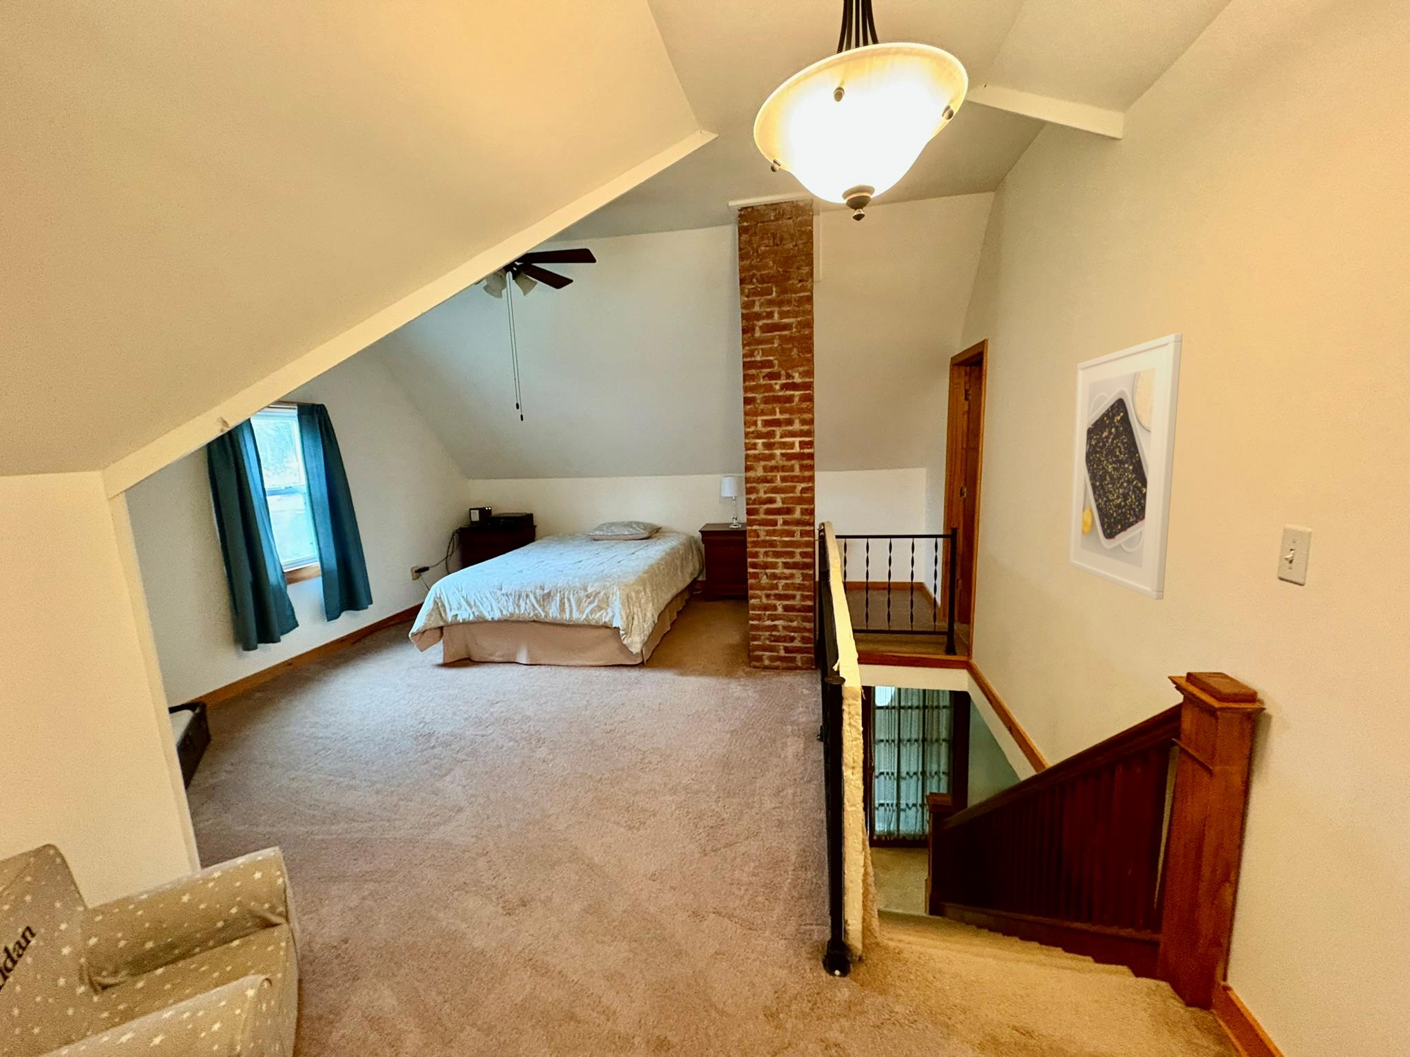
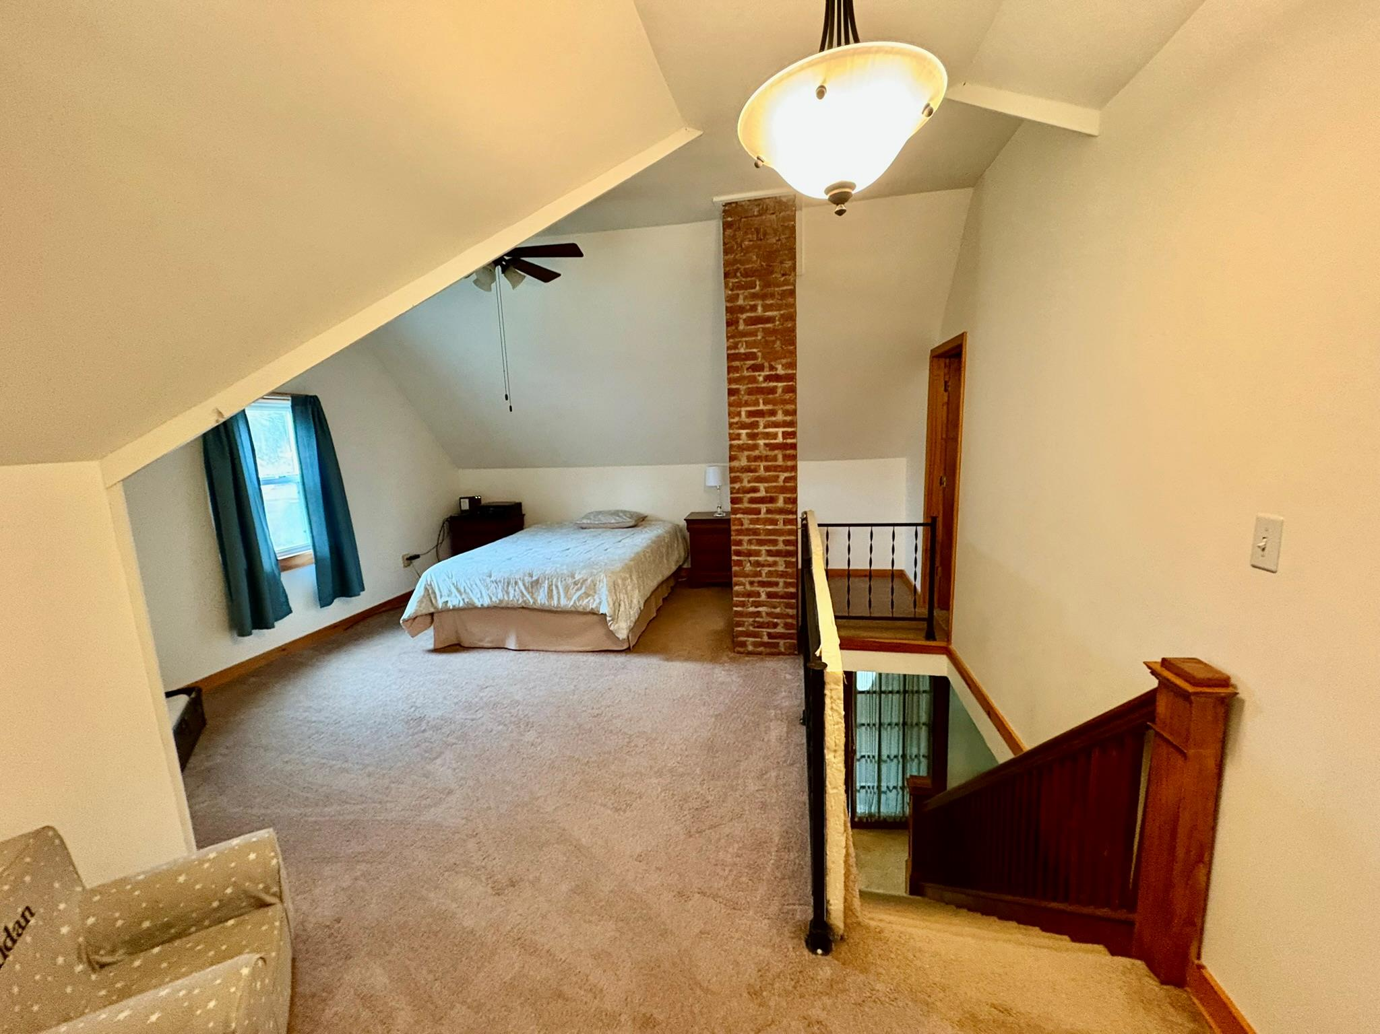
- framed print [1067,332,1184,600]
